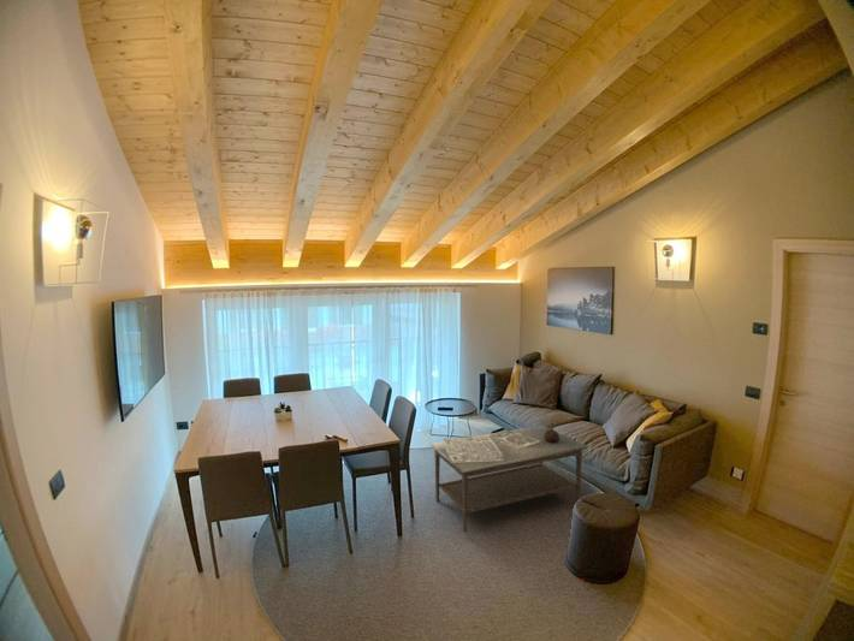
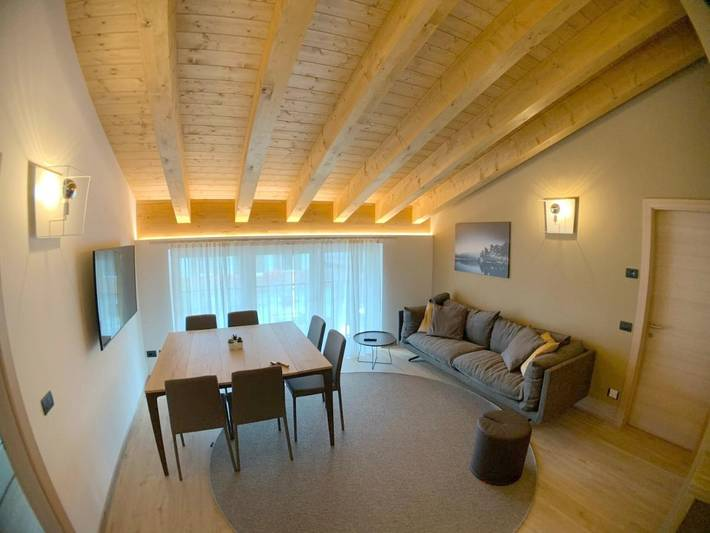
- coffee table [429,425,588,534]
